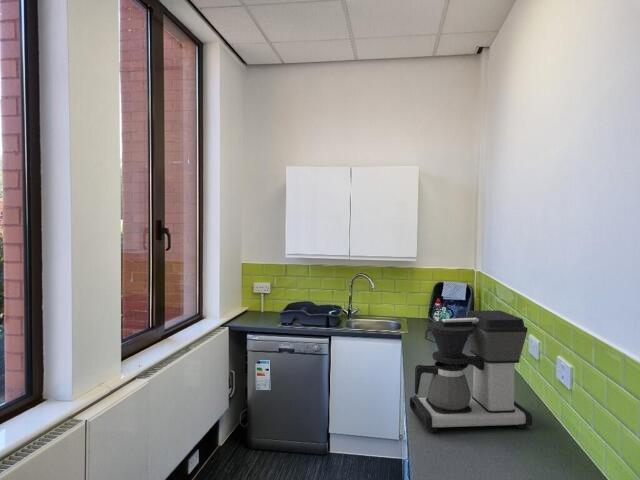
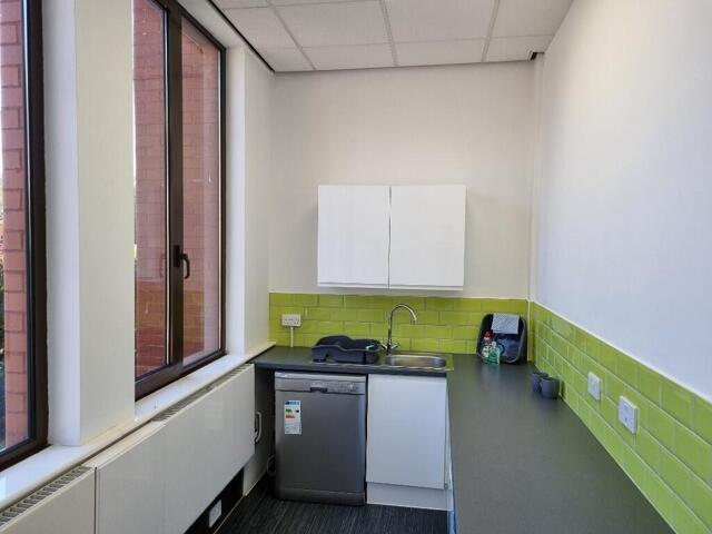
- coffee maker [409,309,533,433]
